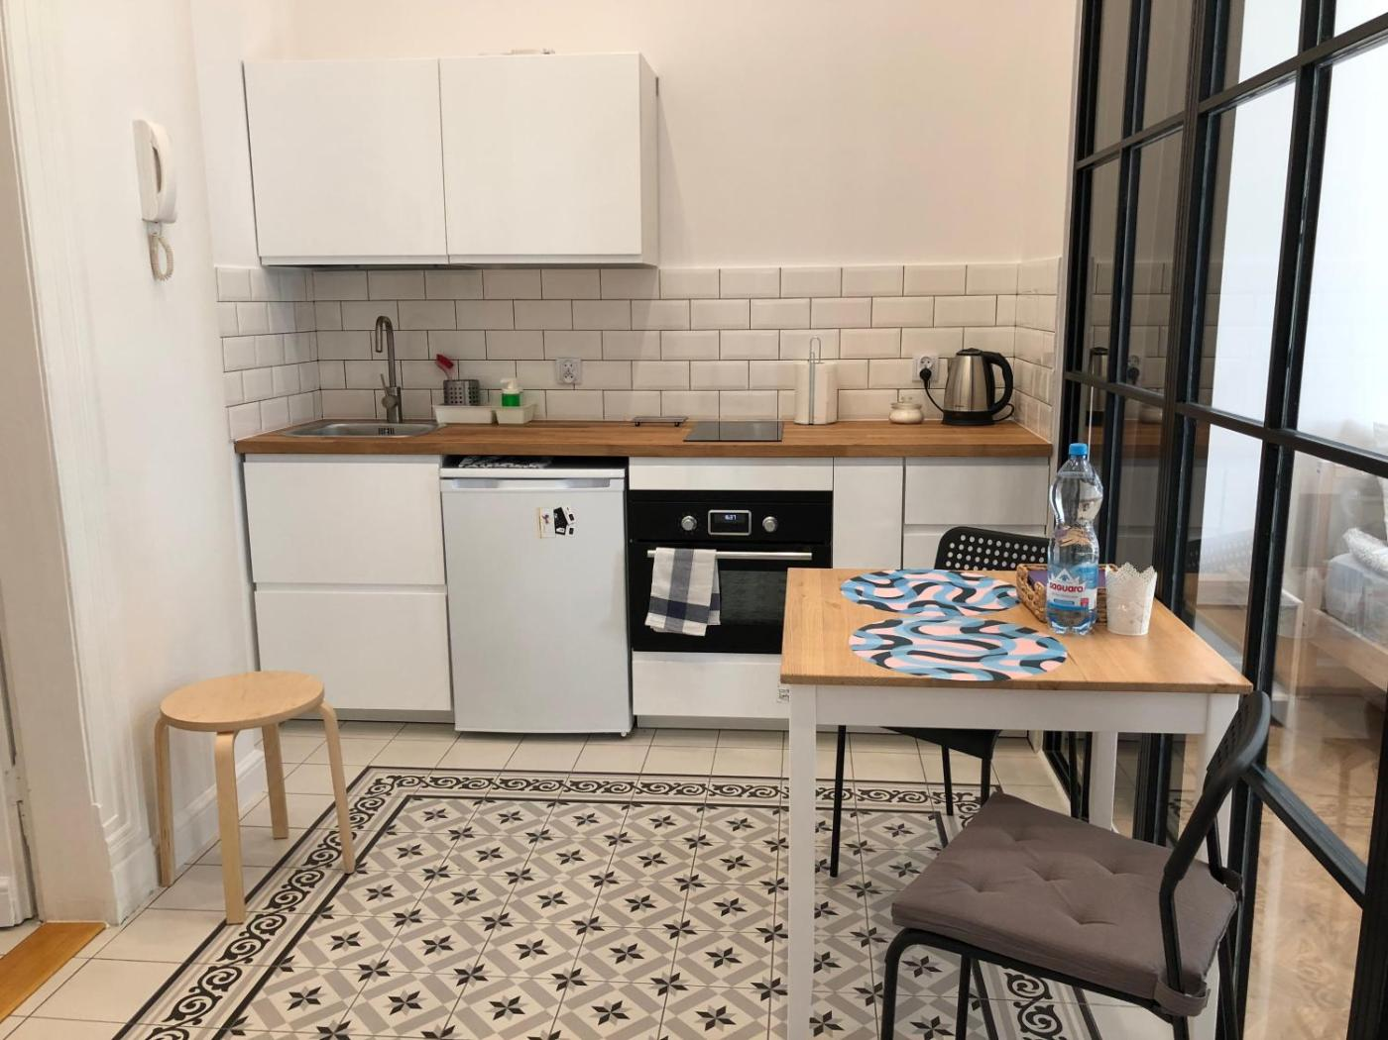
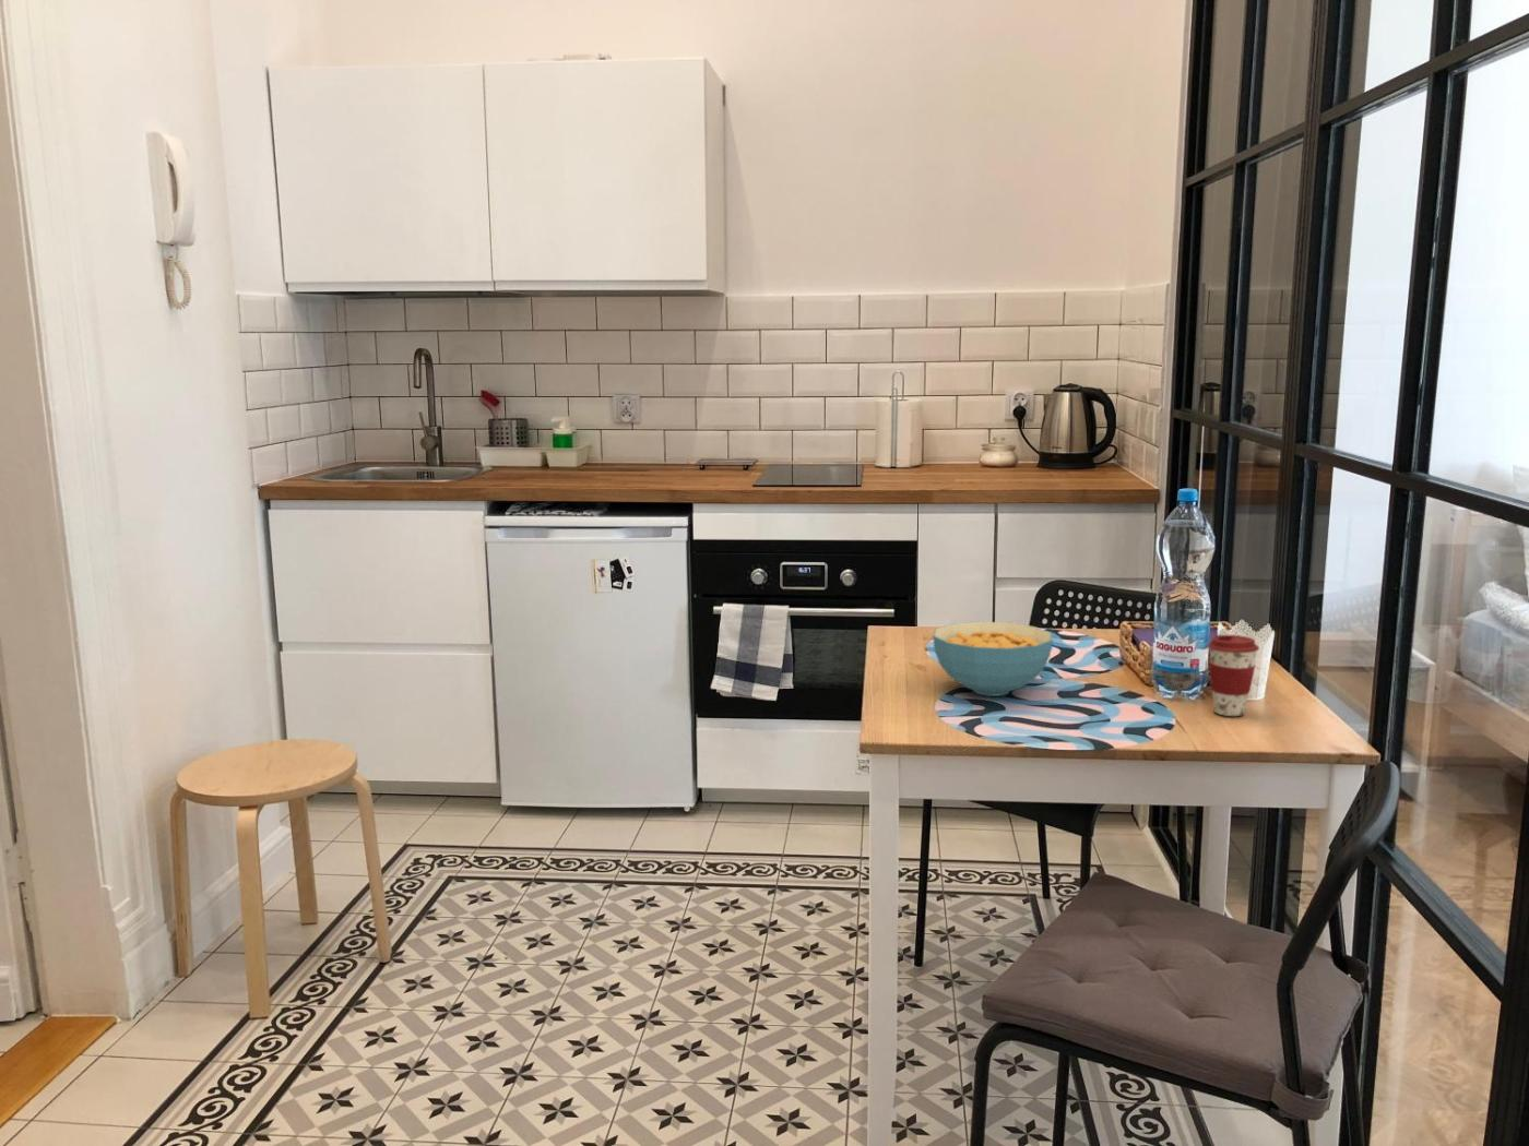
+ coffee cup [1206,634,1261,717]
+ cereal bowl [932,621,1053,697]
